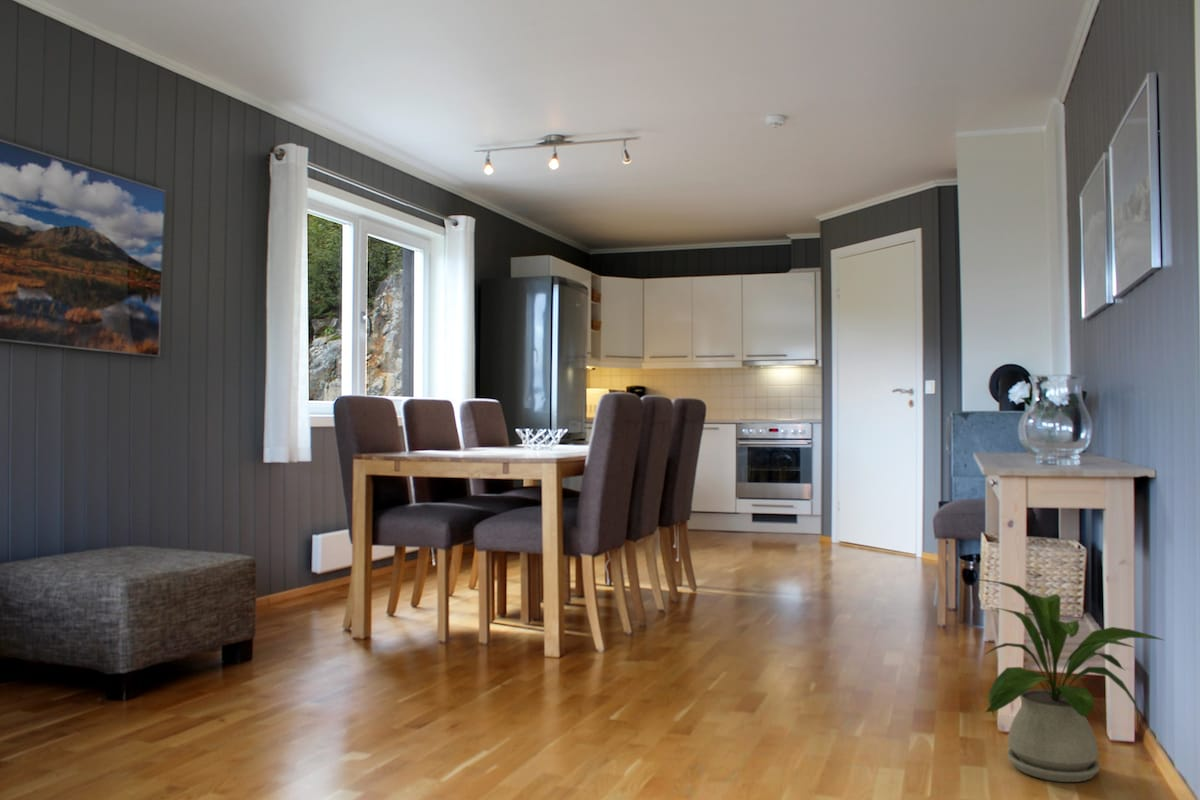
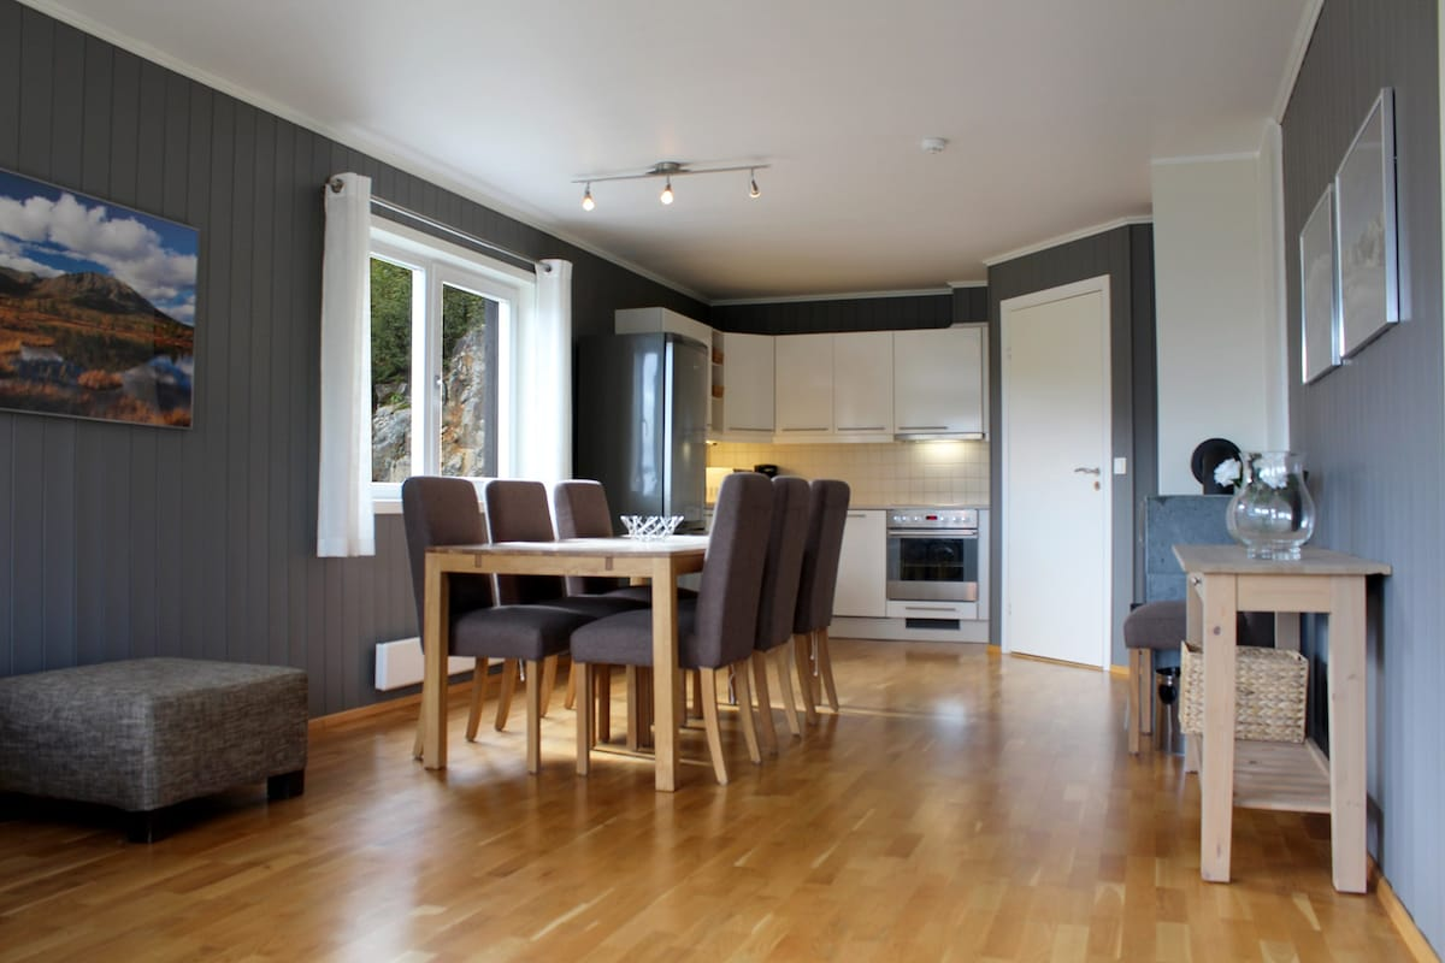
- house plant [975,578,1164,783]
